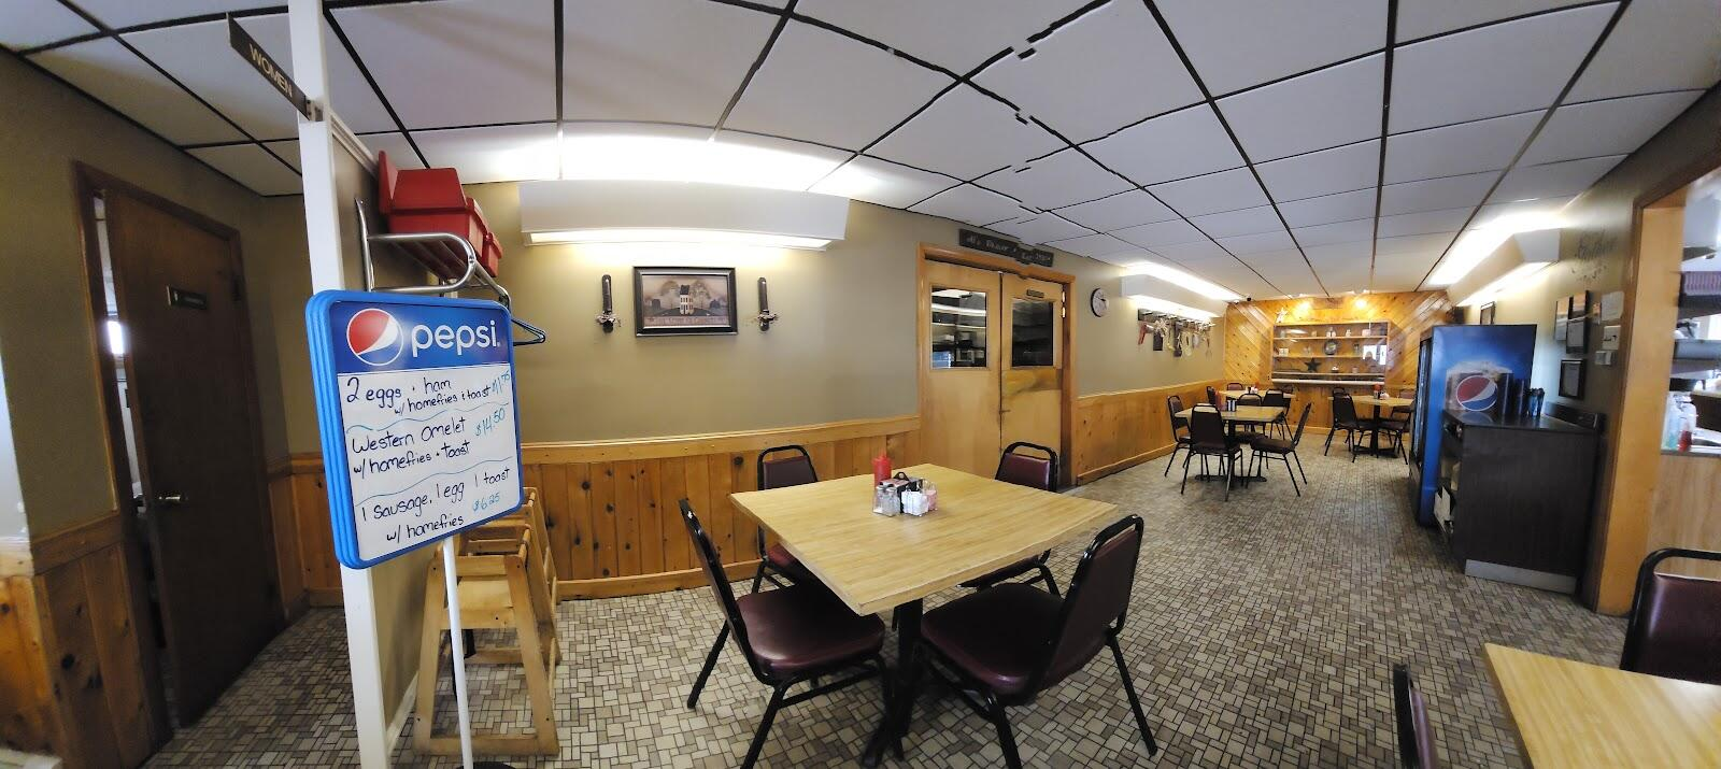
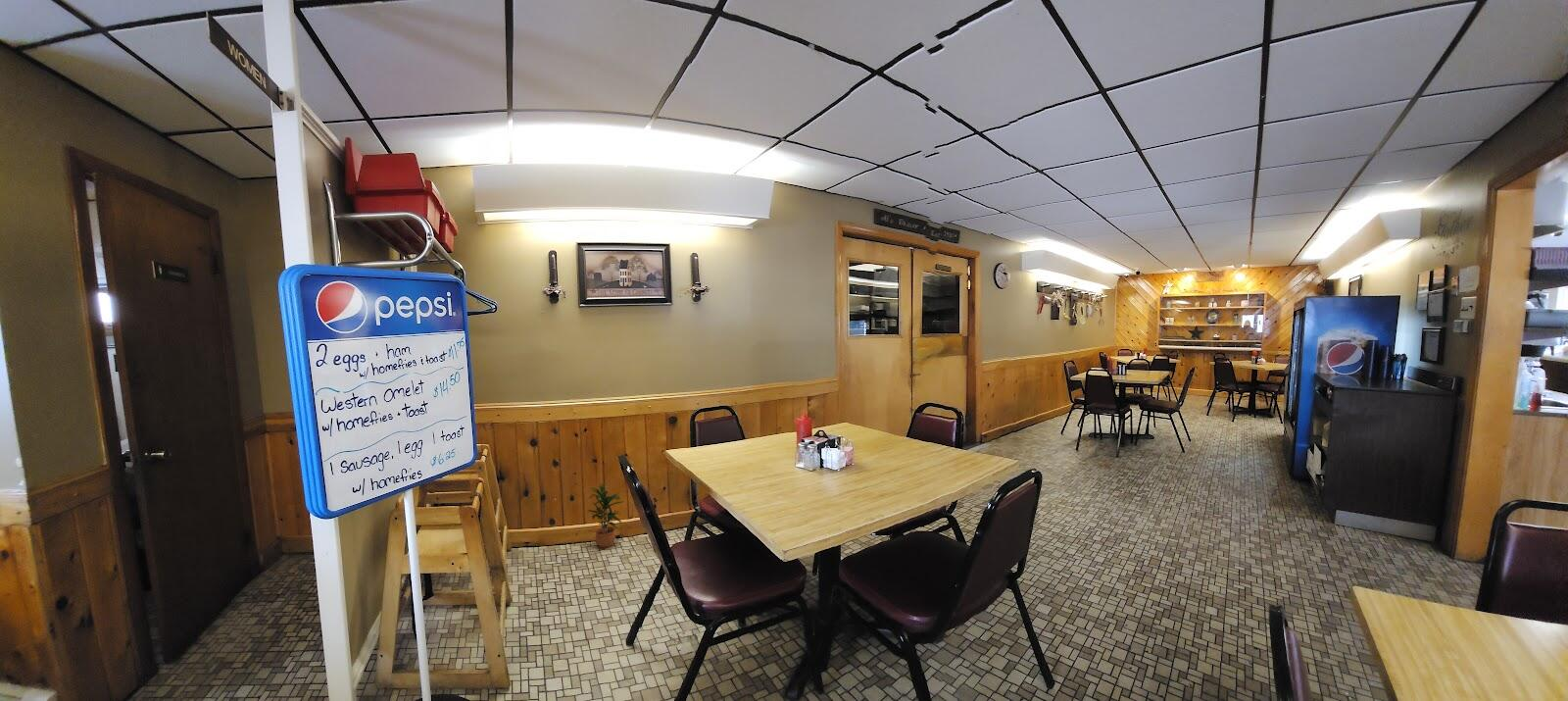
+ potted plant [586,482,624,549]
